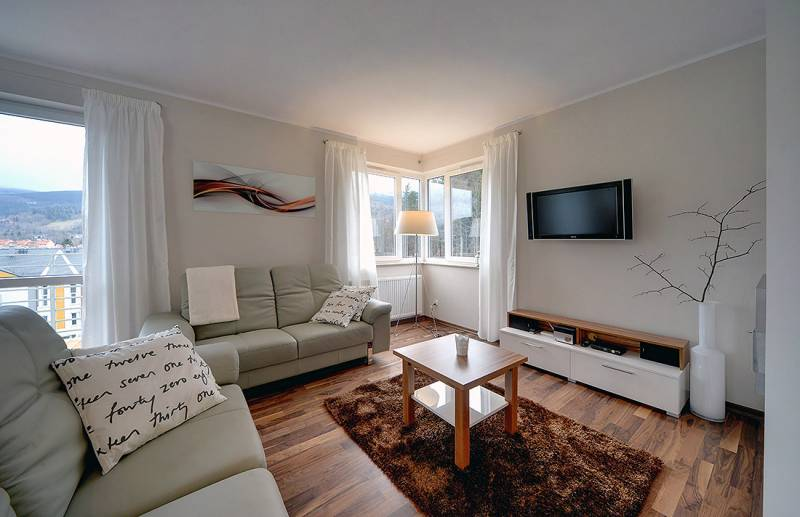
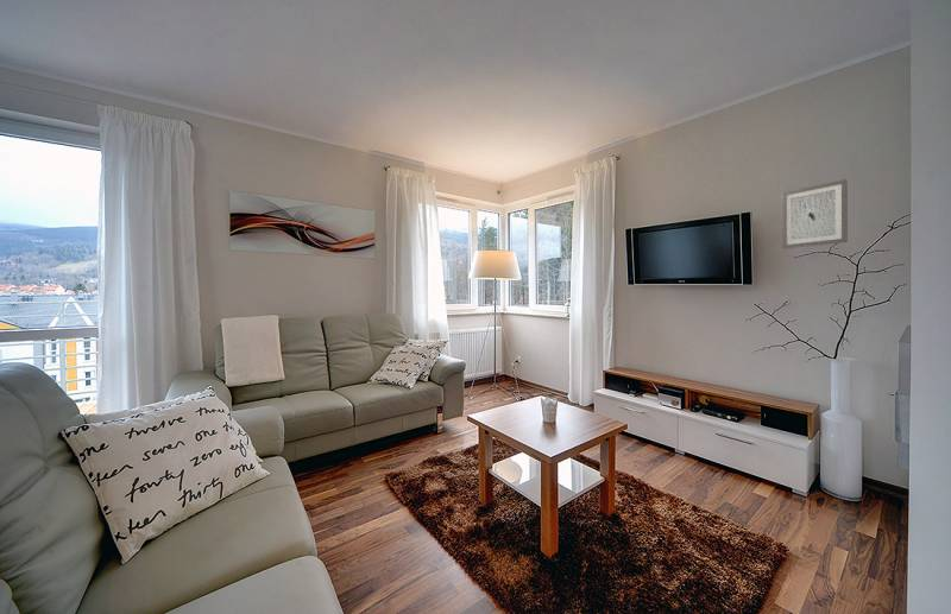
+ wall art [780,178,849,249]
